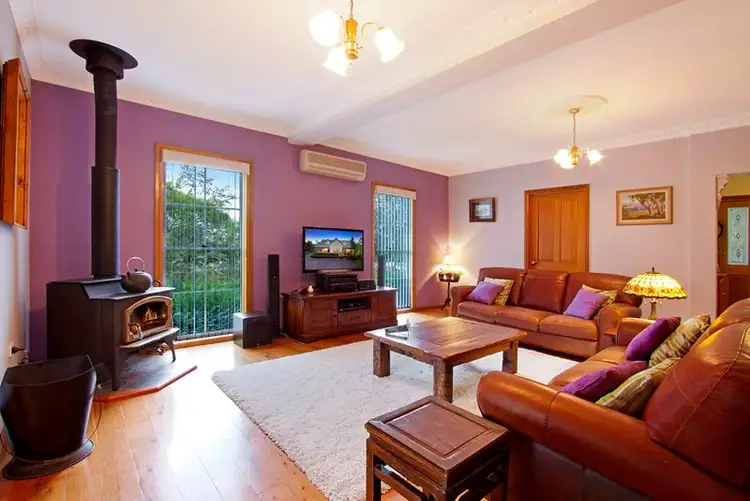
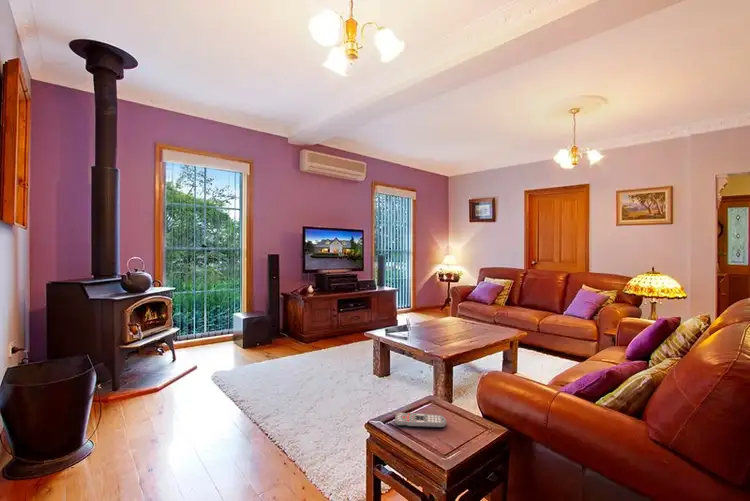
+ remote control [394,411,447,429]
